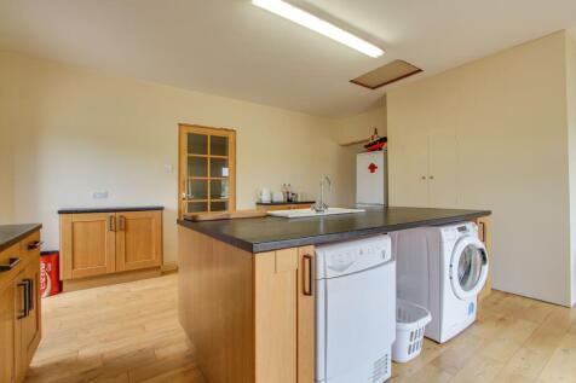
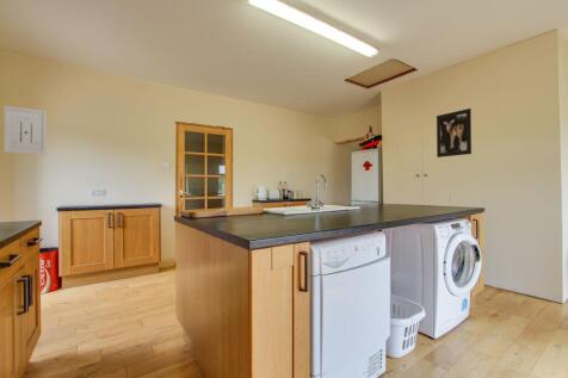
+ wall art [436,107,473,159]
+ wall art [2,105,48,156]
